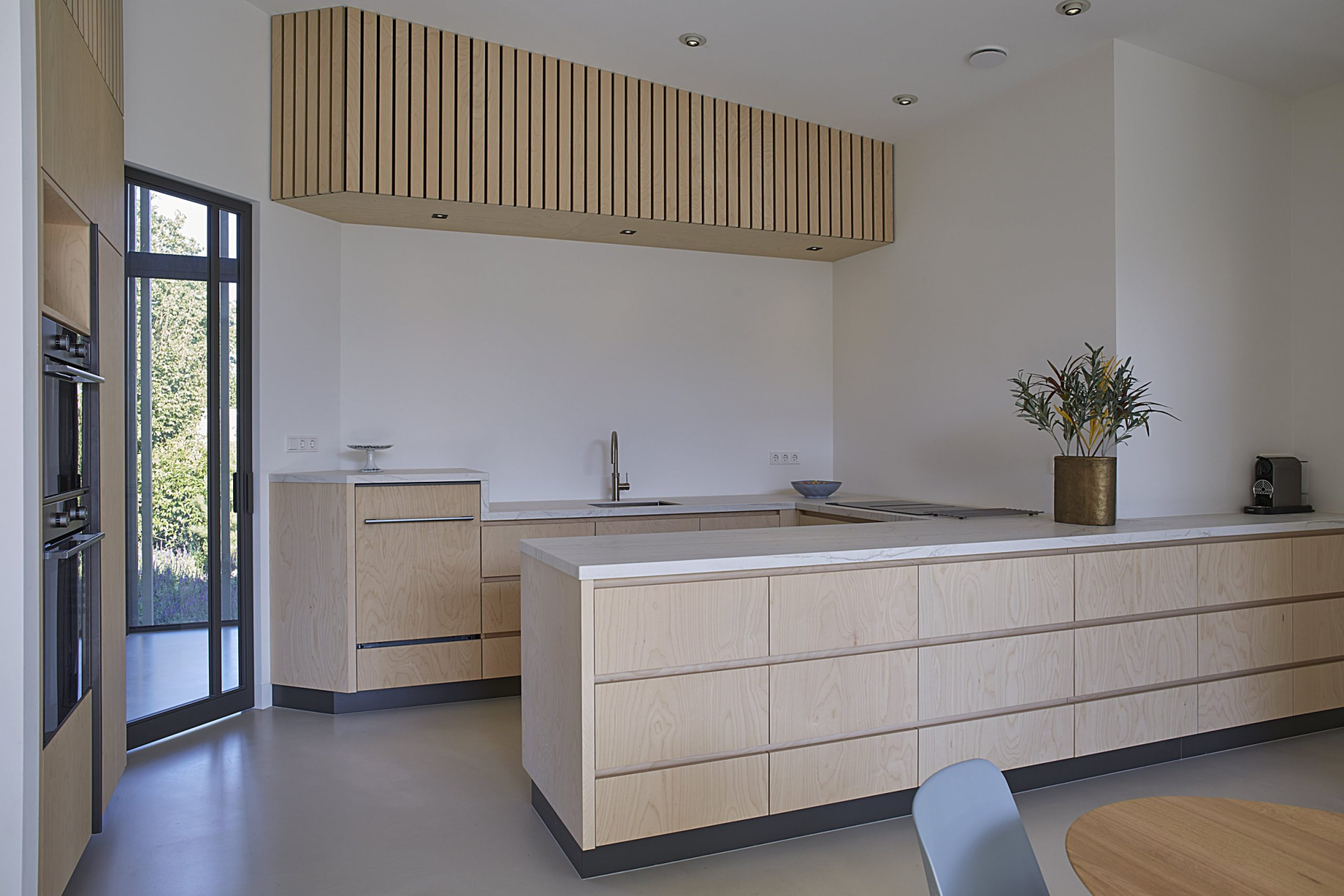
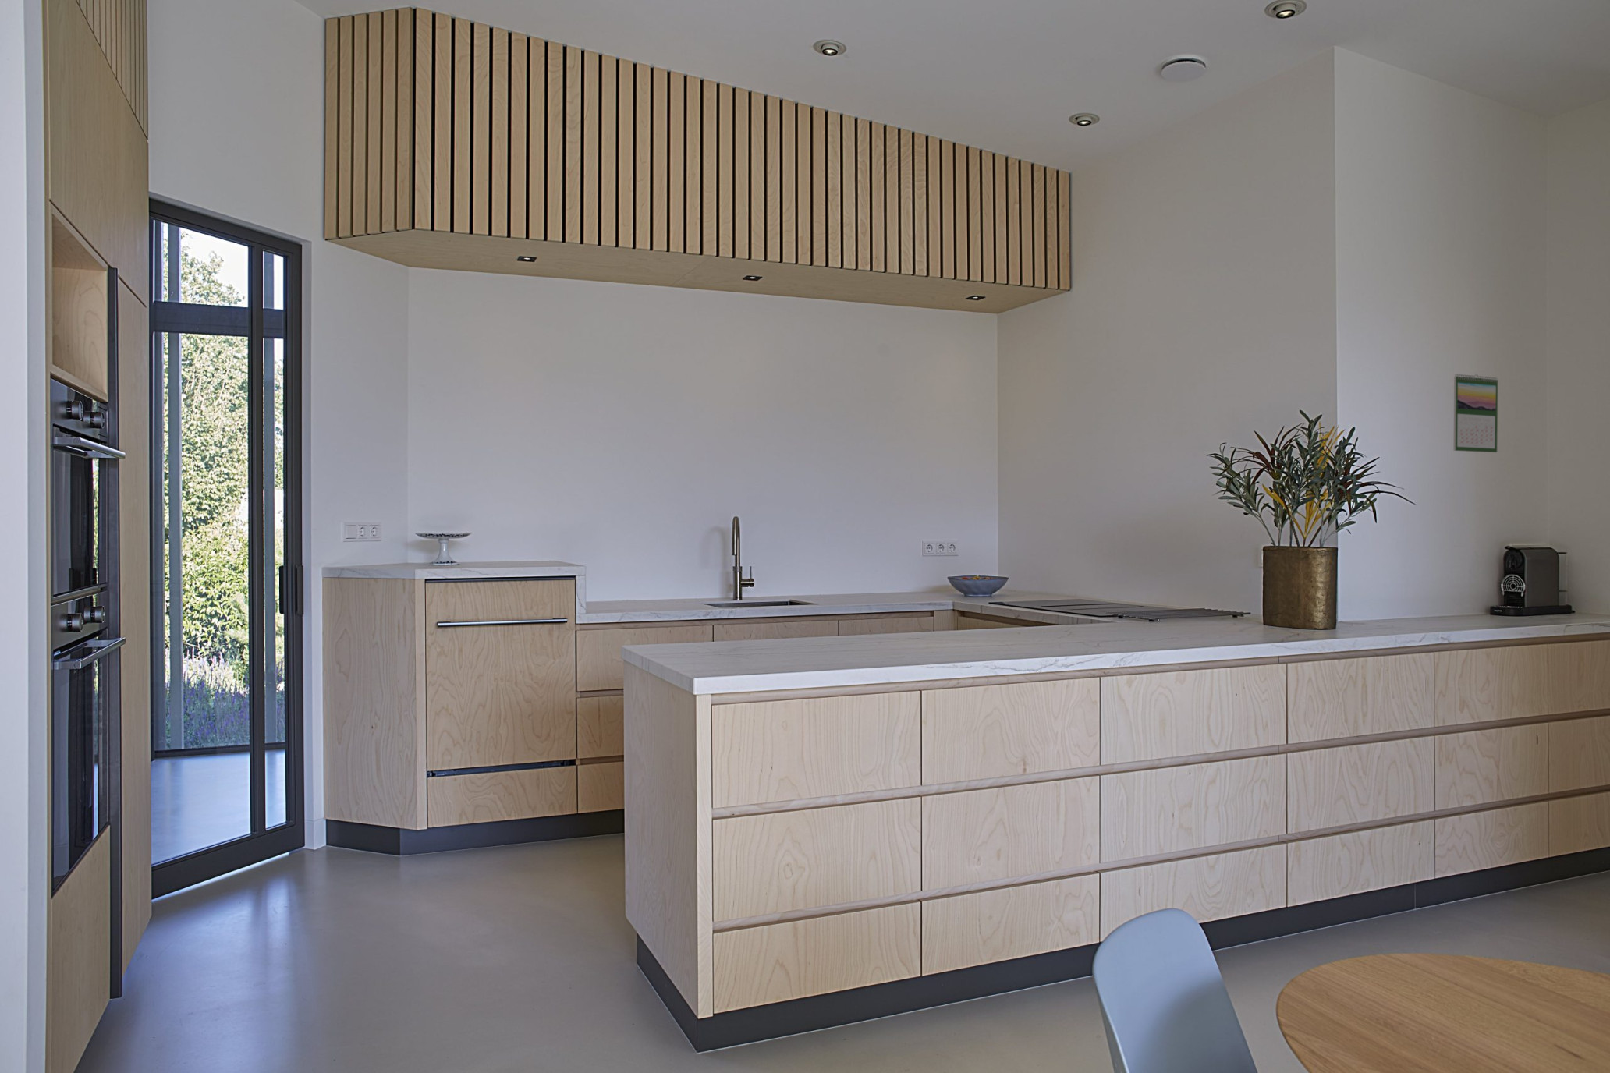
+ calendar [1453,374,1499,453]
